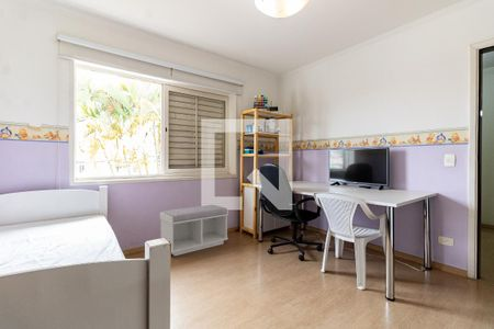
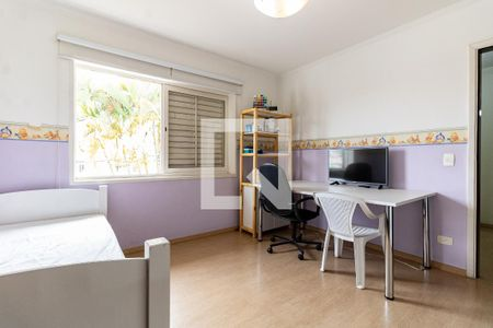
- bench [159,204,229,257]
